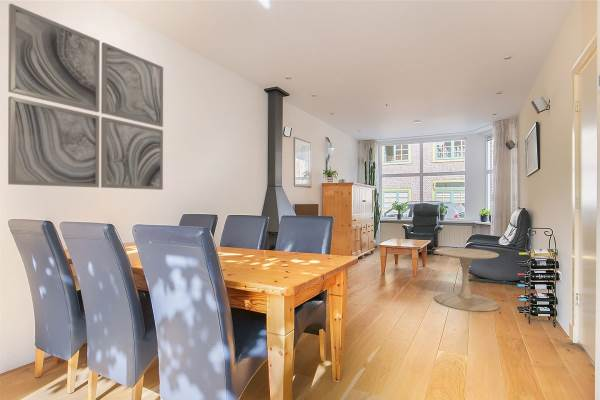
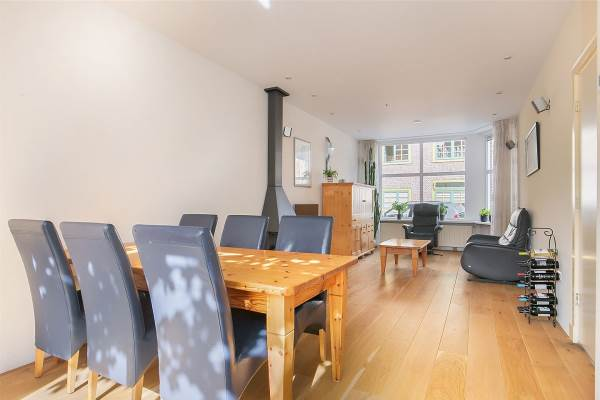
- side table [434,247,500,312]
- wall art [7,2,164,191]
